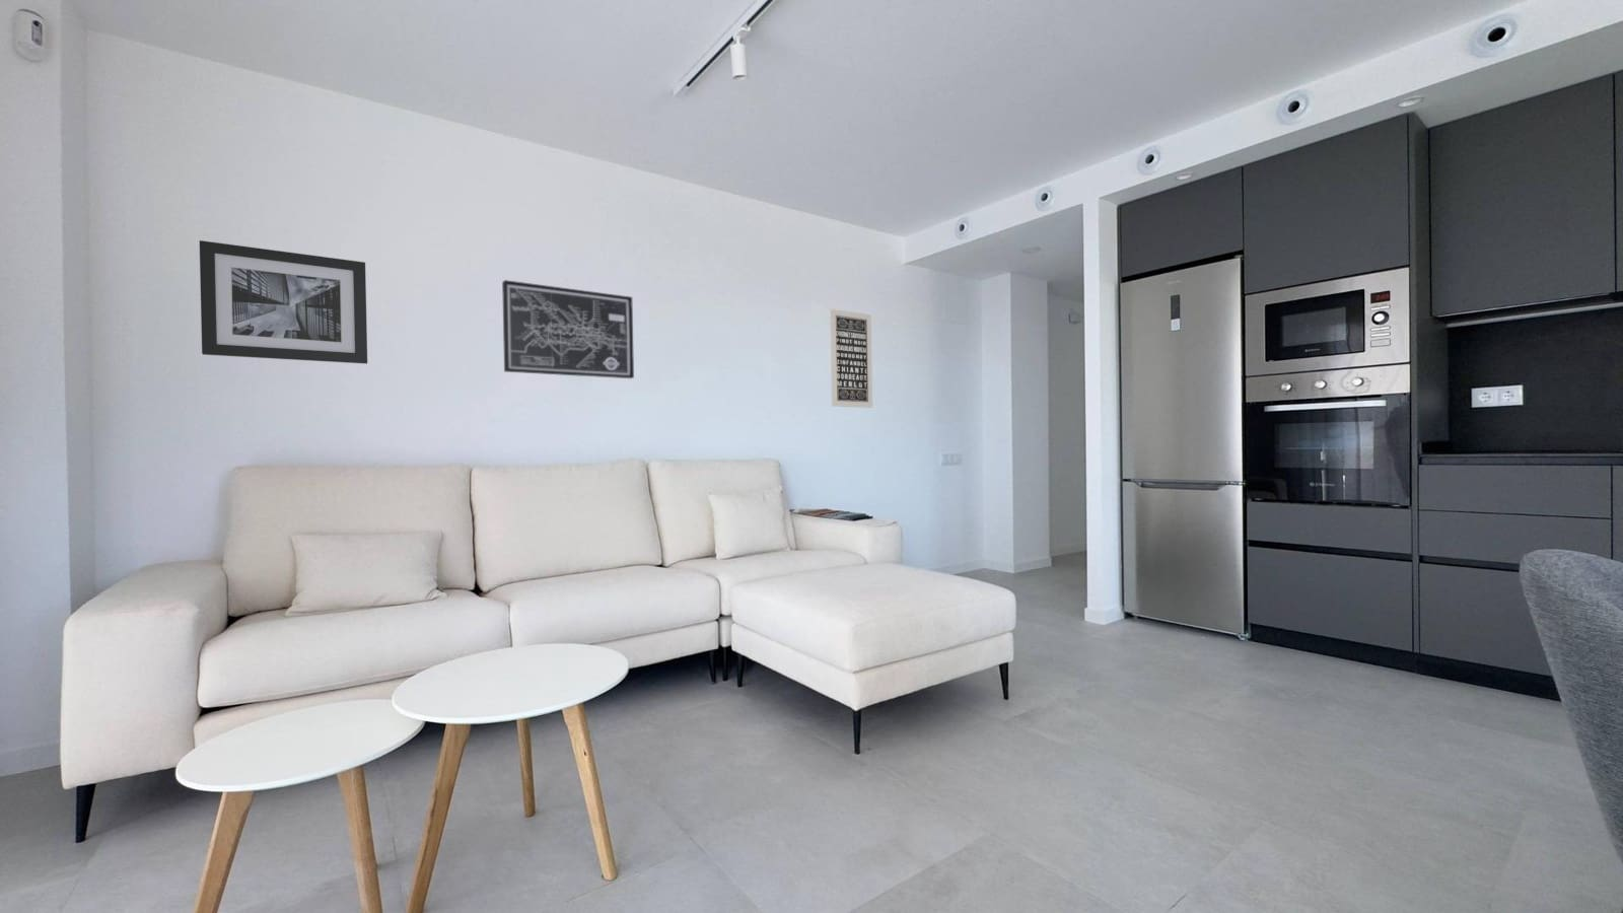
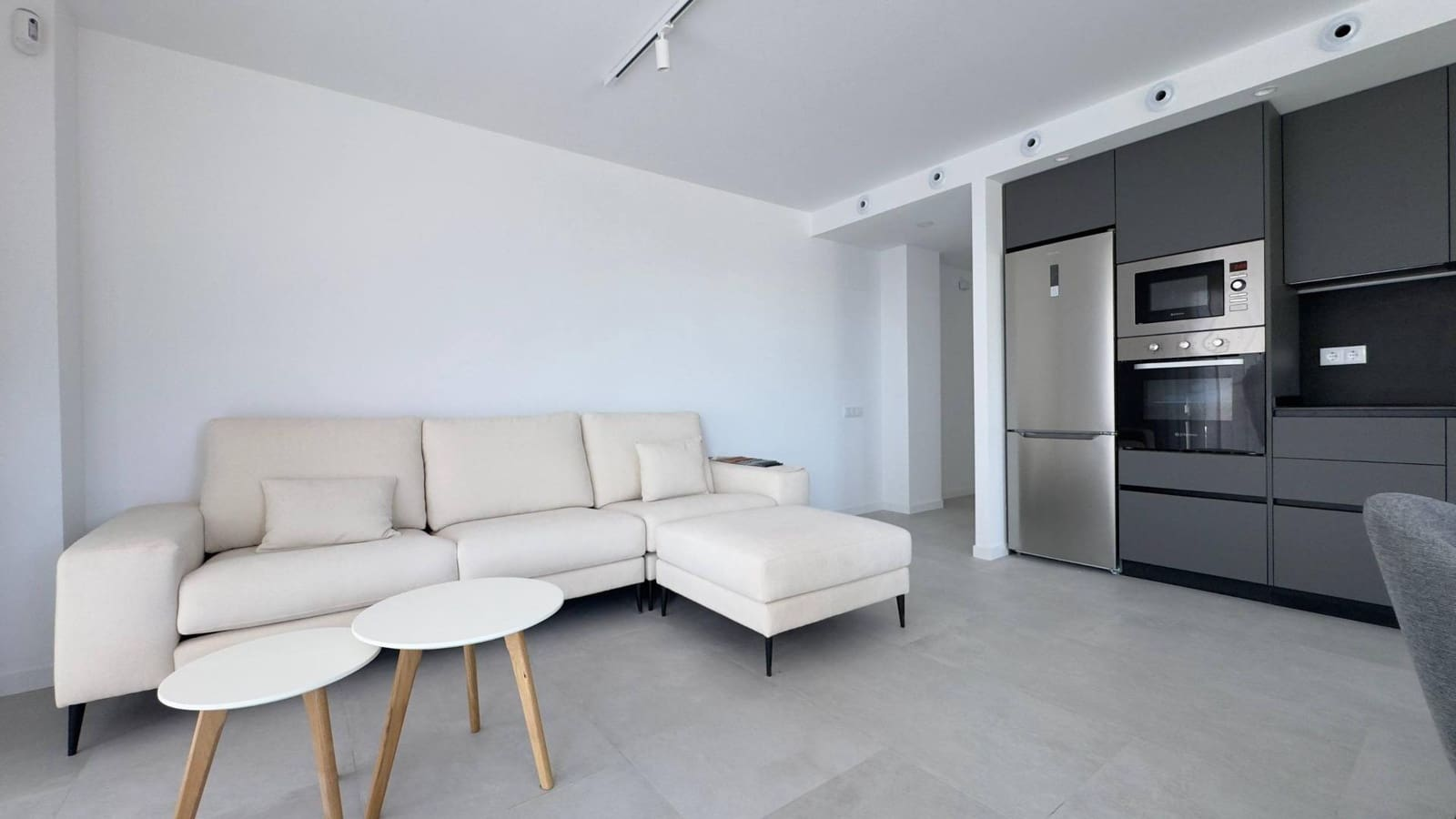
- wall art [828,309,874,409]
- wall art [502,279,635,379]
- wall art [198,240,368,366]
